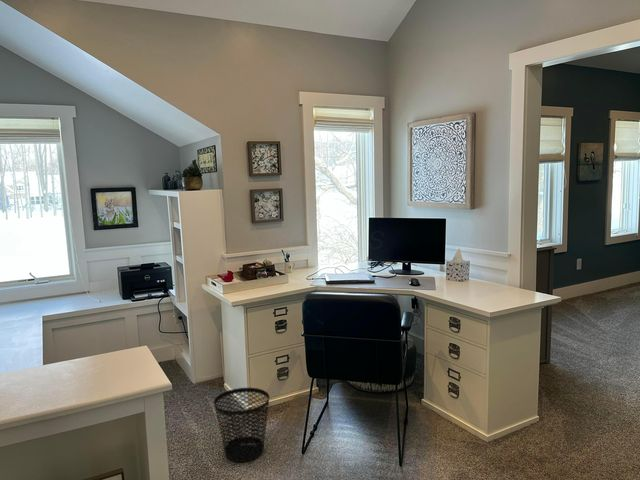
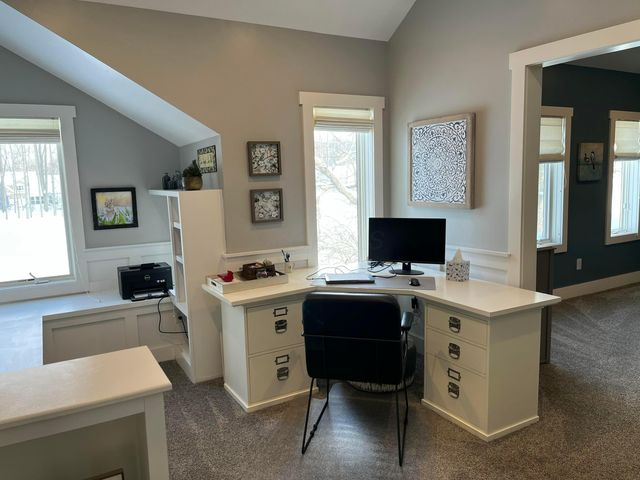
- wastebasket [213,387,270,463]
